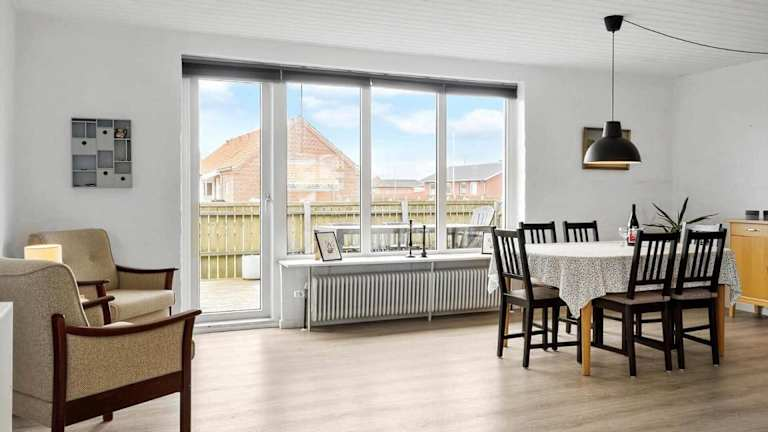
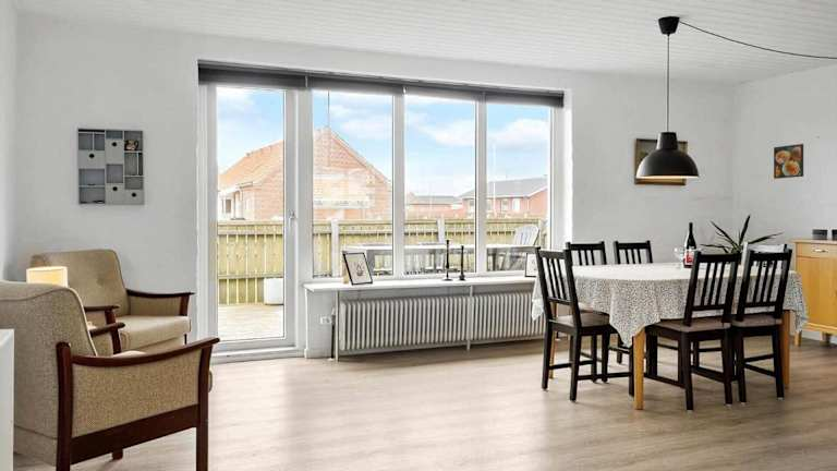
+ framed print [773,143,804,180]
